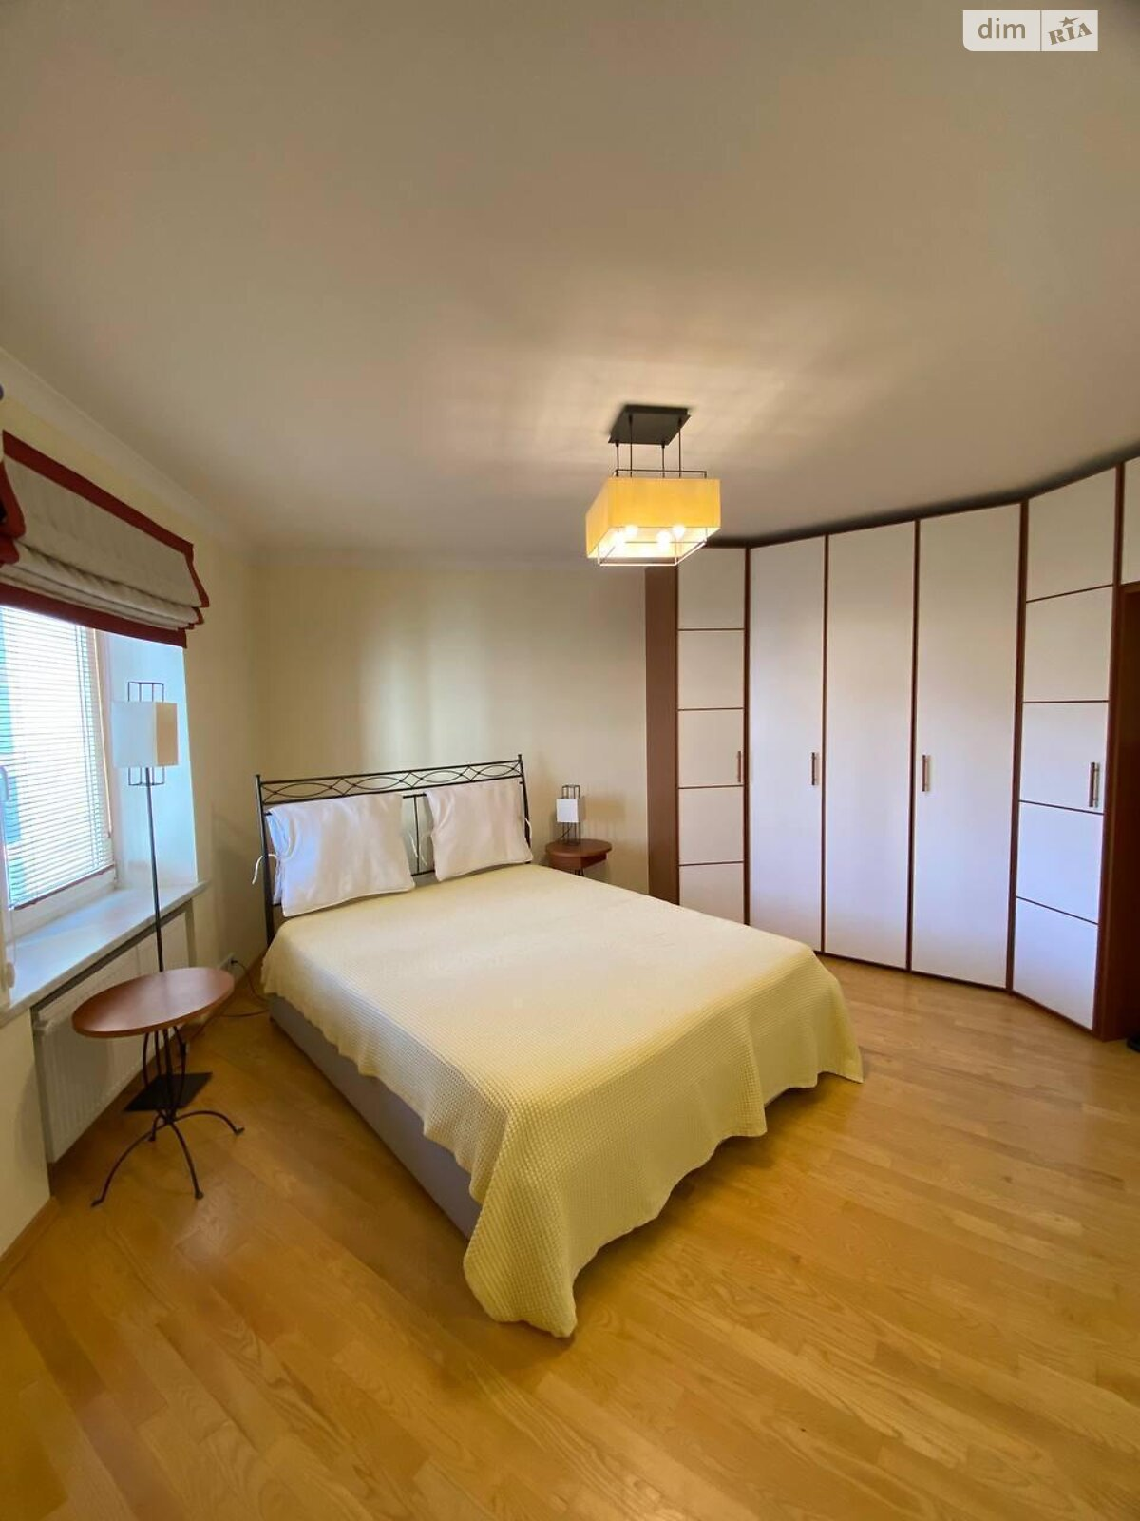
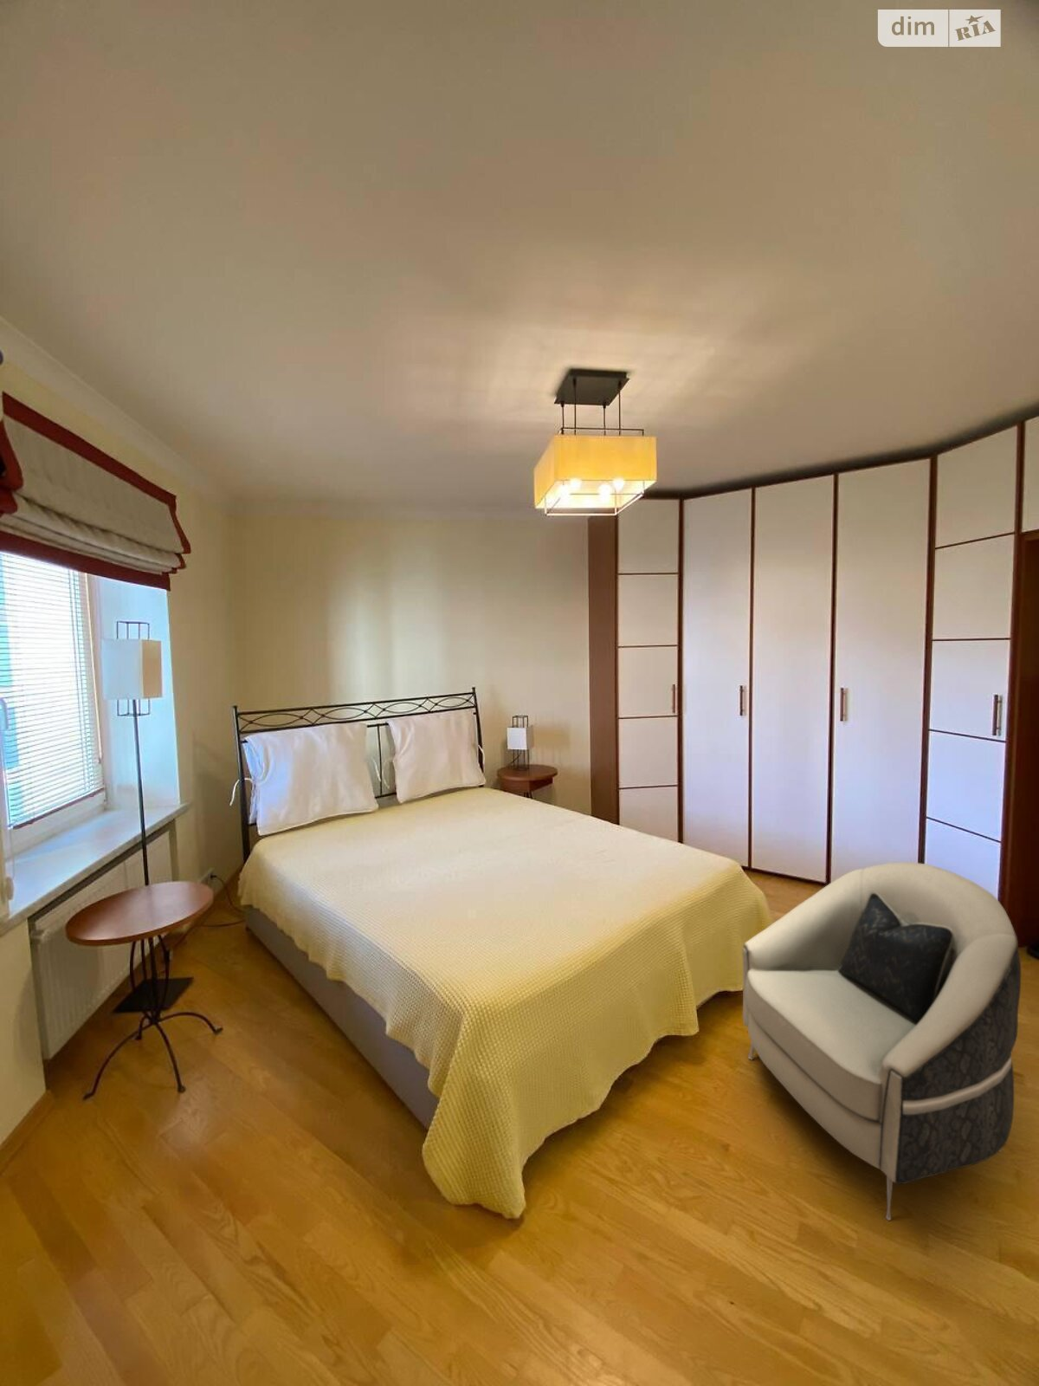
+ armchair [741,861,1022,1221]
